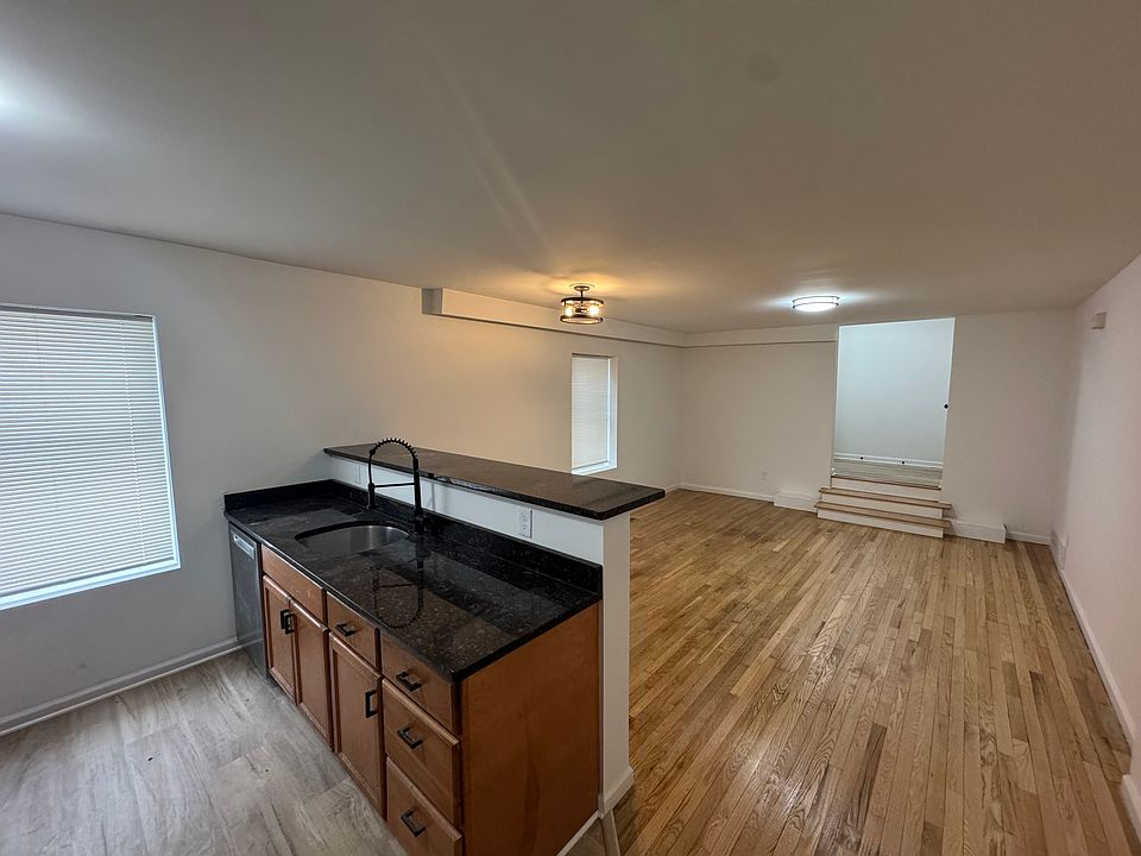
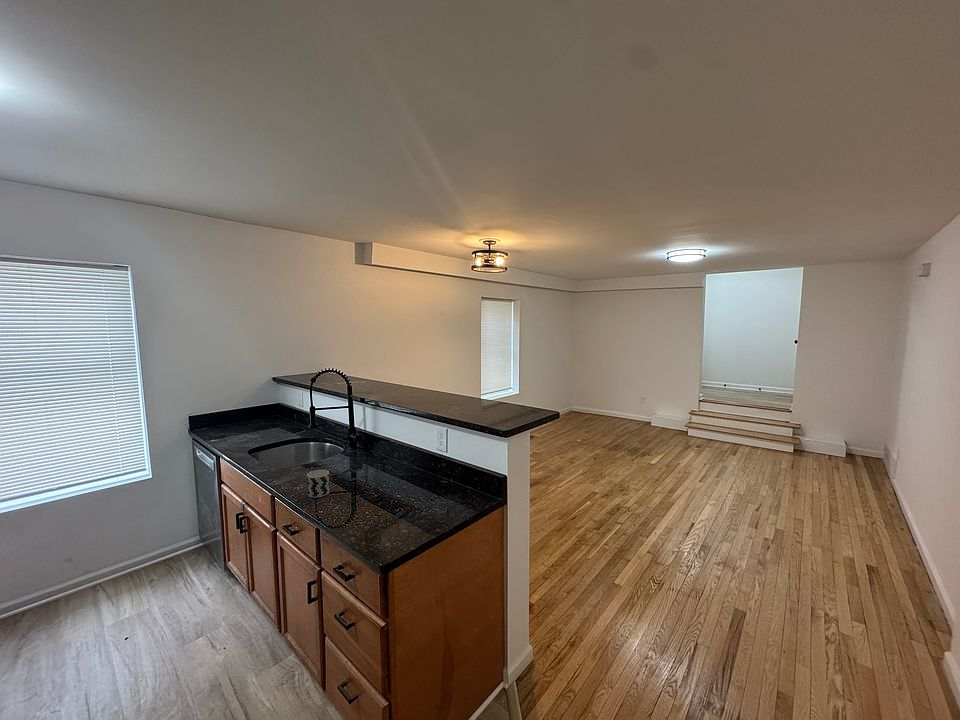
+ cup [306,469,331,499]
